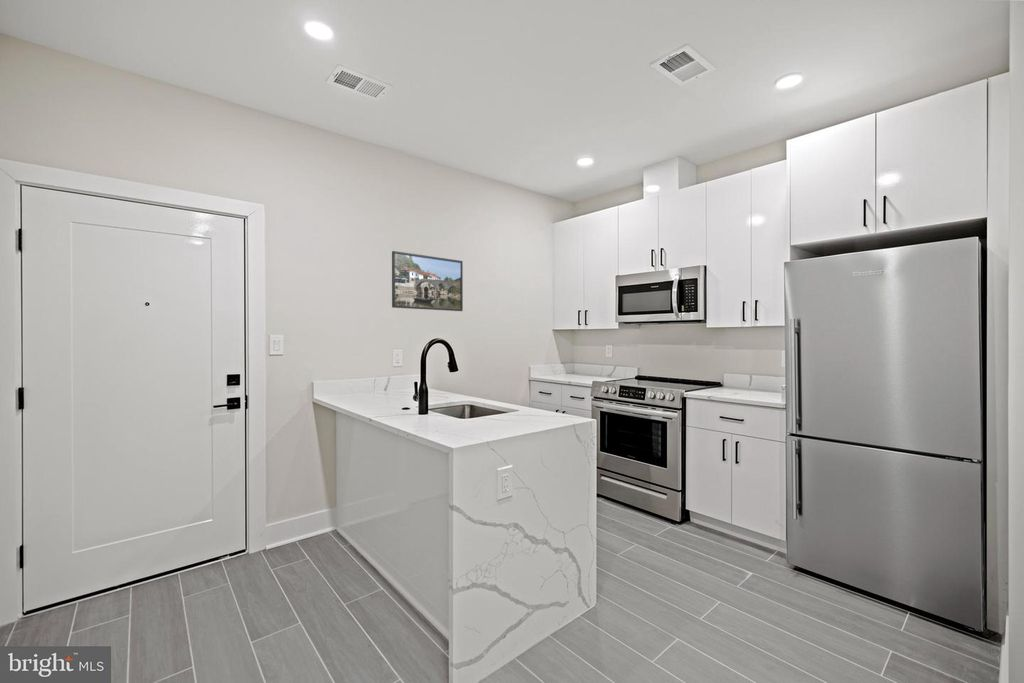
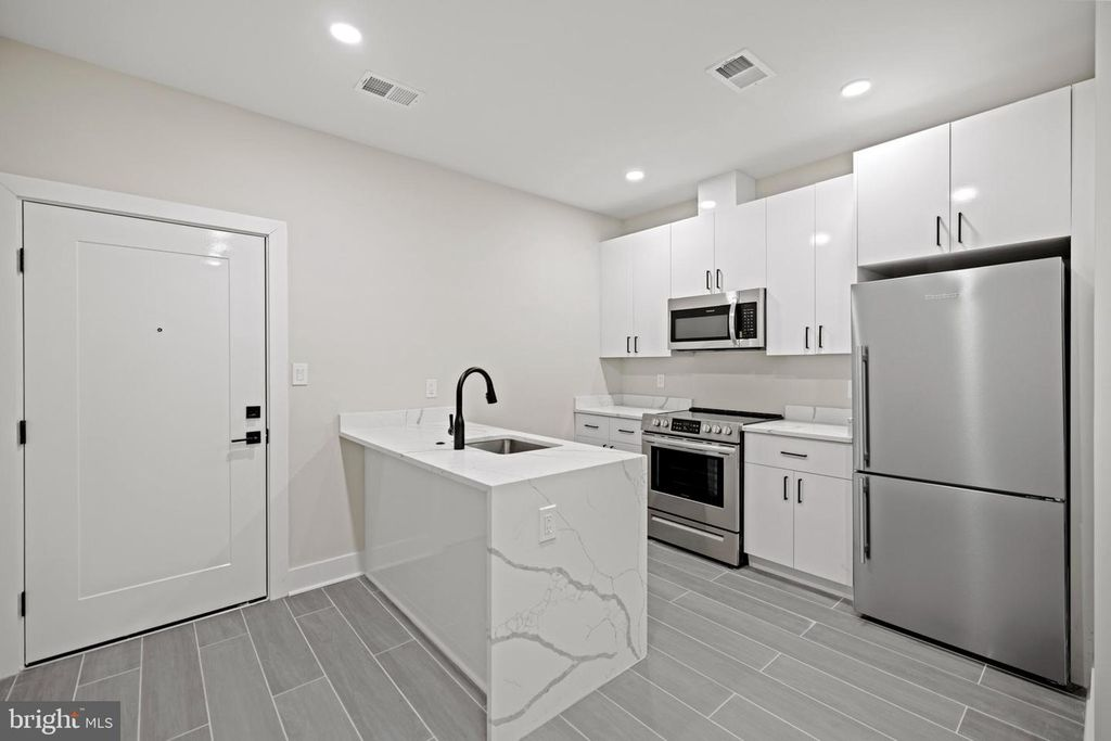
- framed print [391,250,464,312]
